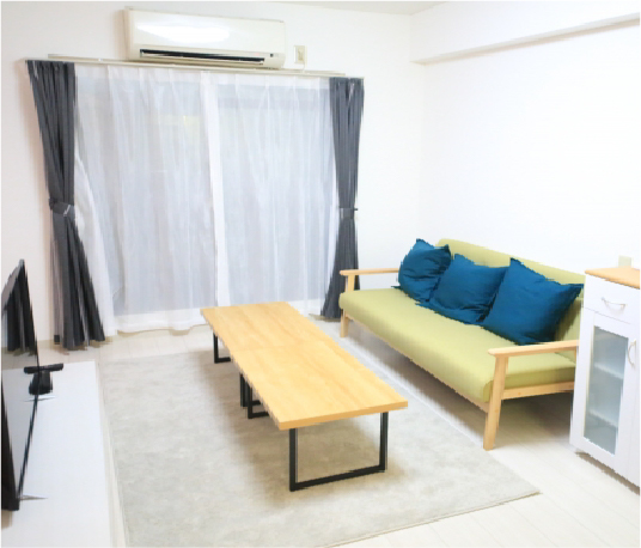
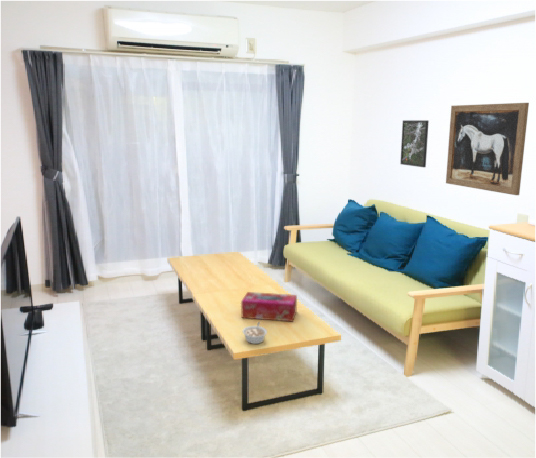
+ tissue box [240,291,298,322]
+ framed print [399,119,430,168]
+ legume [242,321,268,345]
+ wall art [445,102,530,196]
